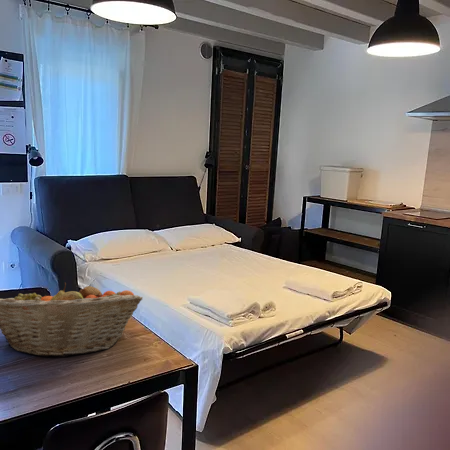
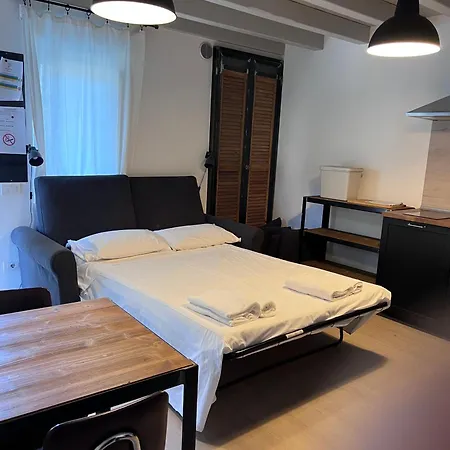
- fruit basket [0,282,144,358]
